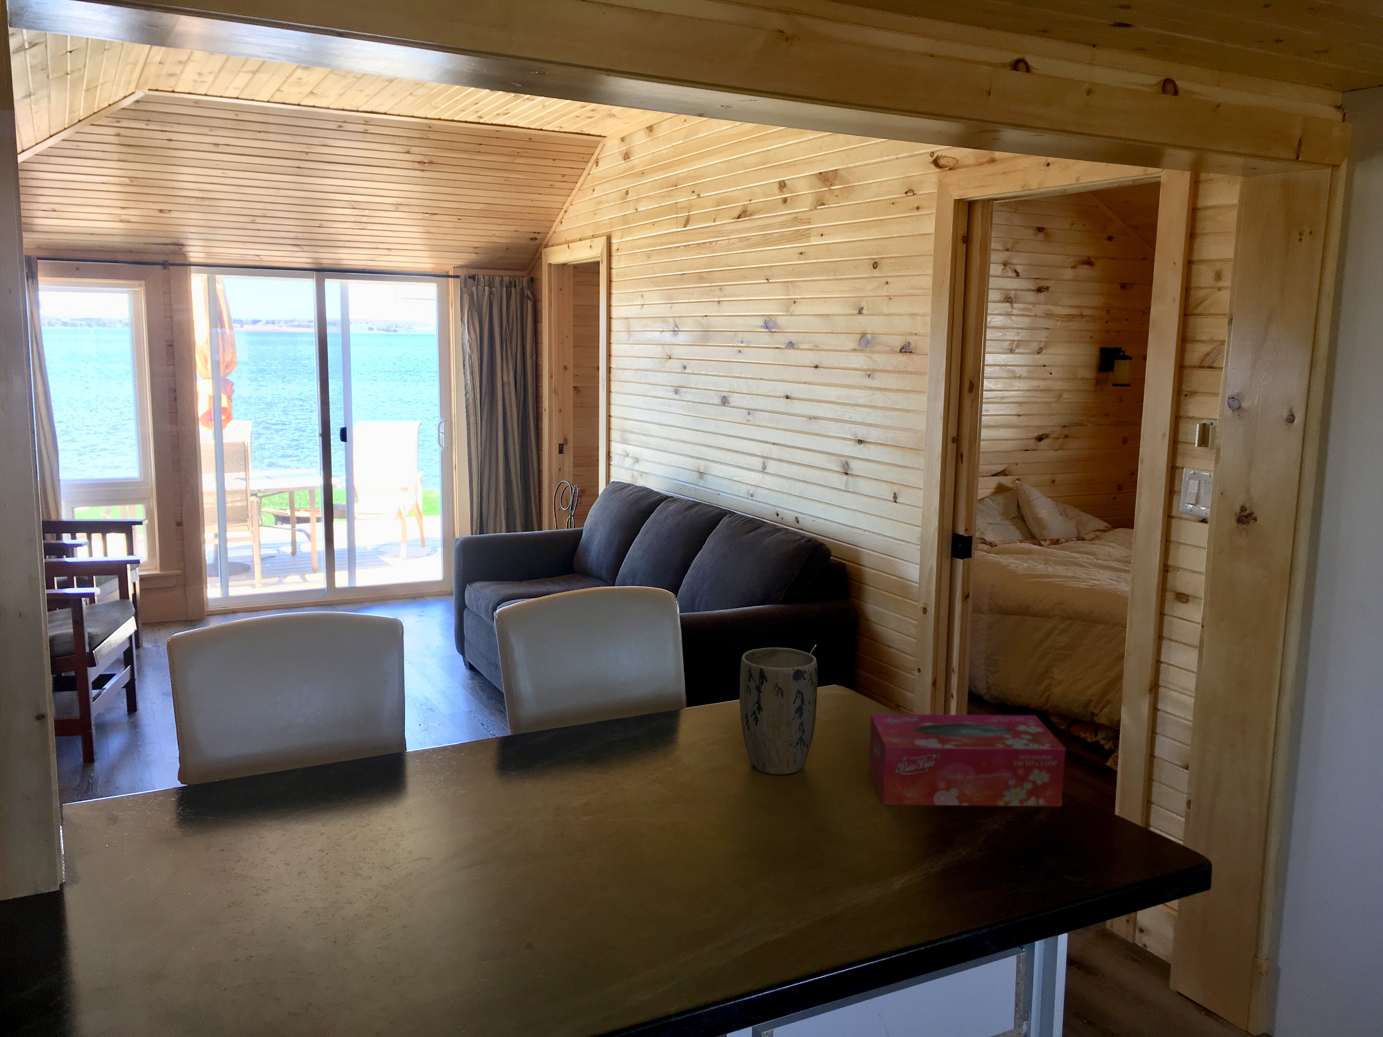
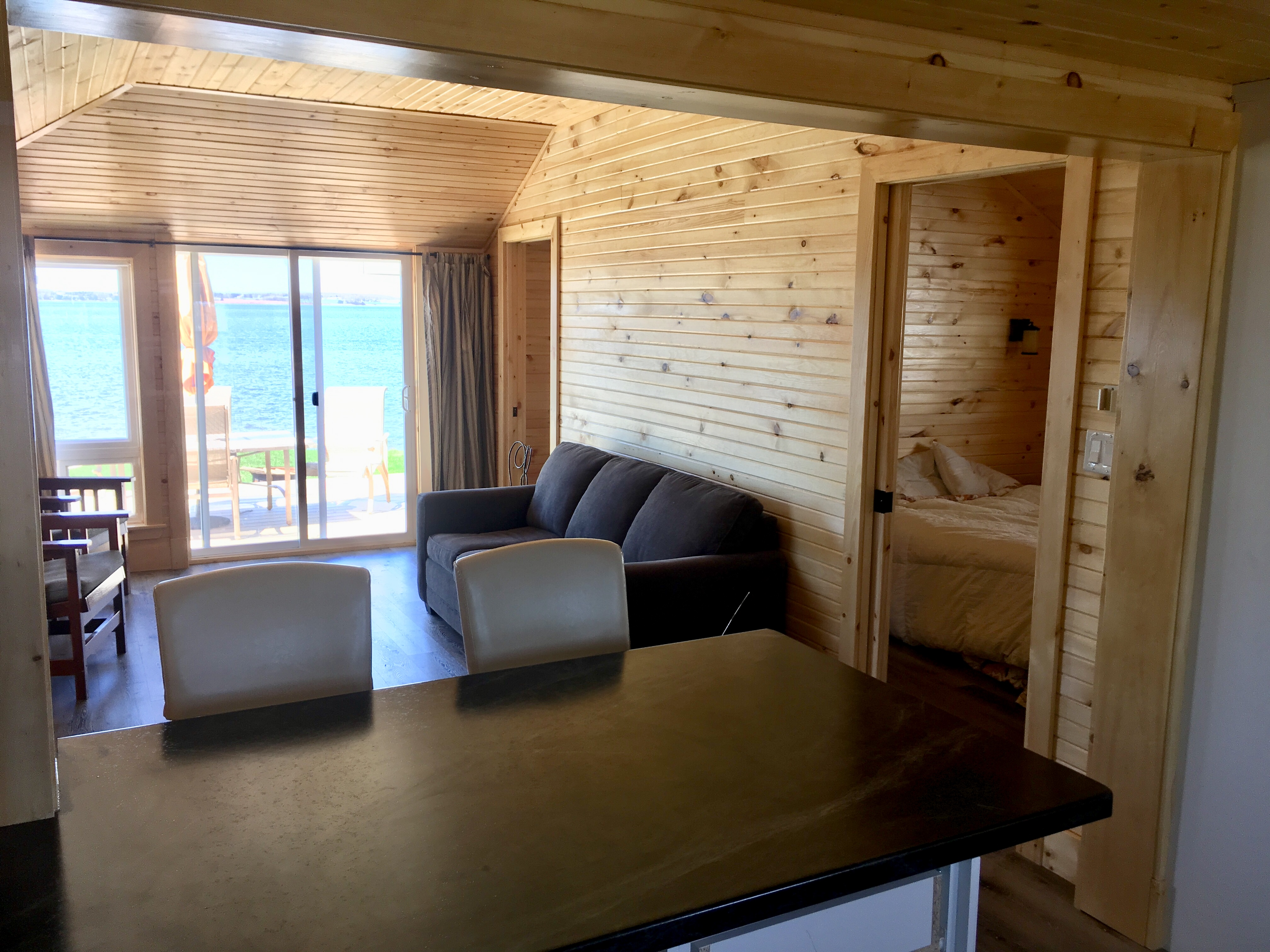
- plant pot [739,647,818,774]
- tissue box [868,713,1066,807]
